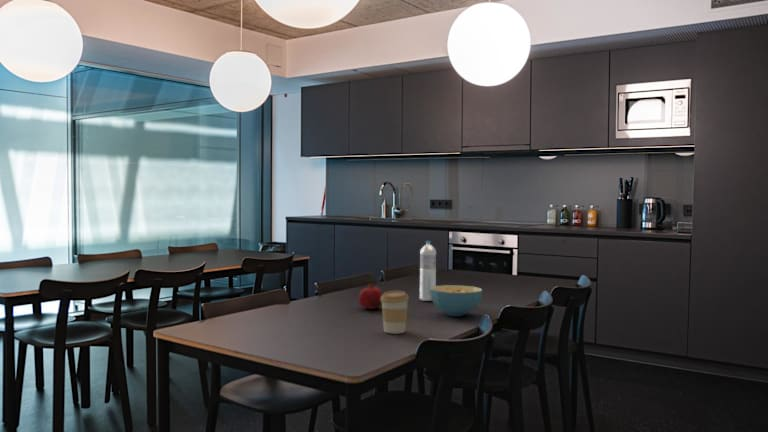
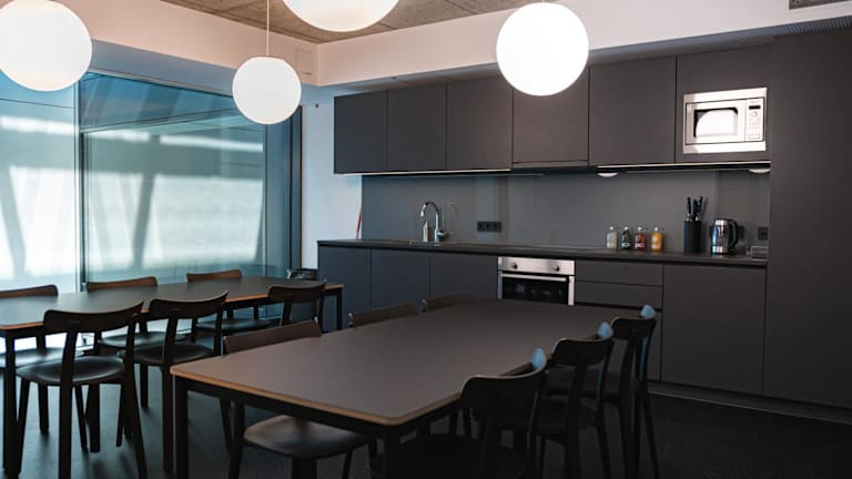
- water bottle [419,240,437,302]
- fruit [358,282,384,310]
- cereal bowl [430,284,483,317]
- coffee cup [381,290,410,335]
